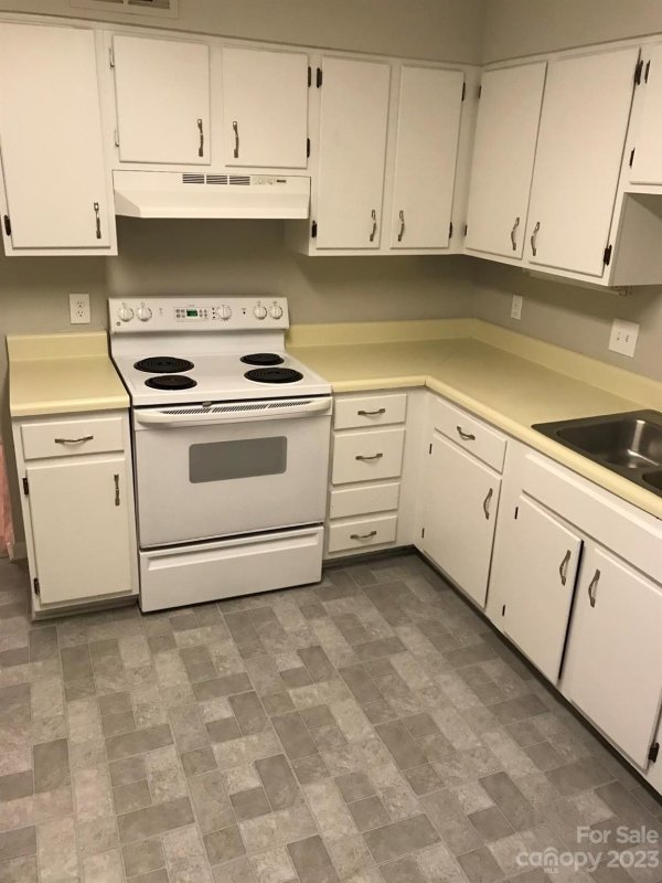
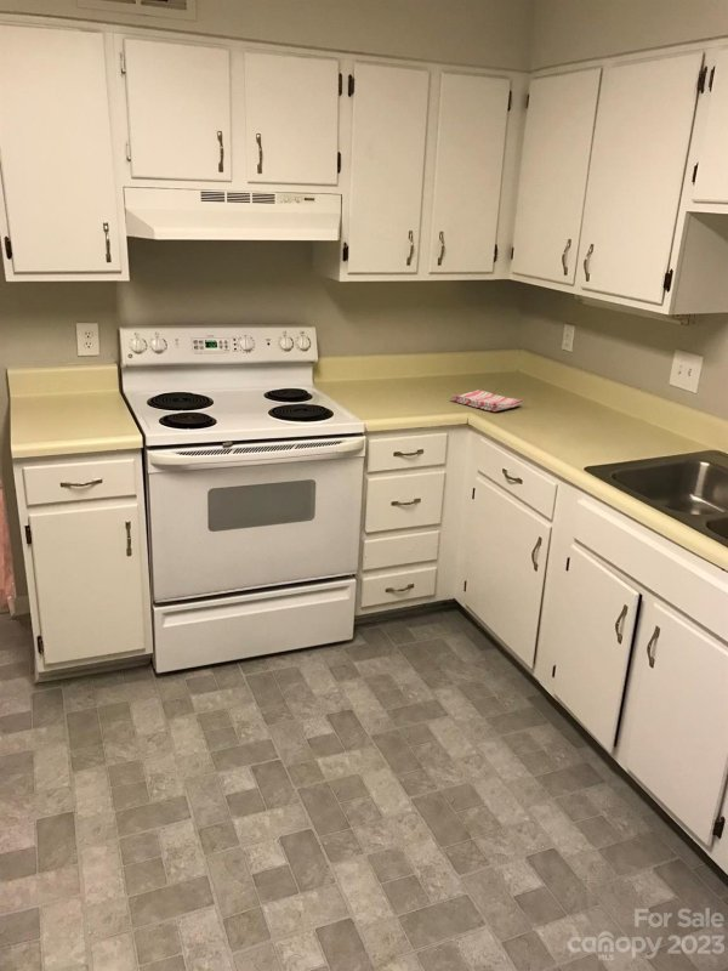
+ dish towel [449,390,524,413]
